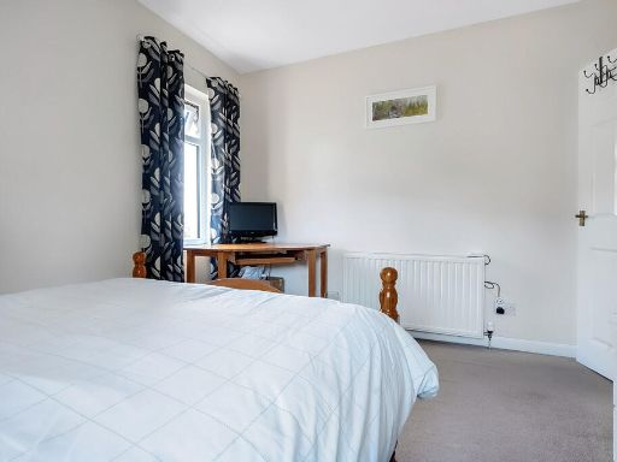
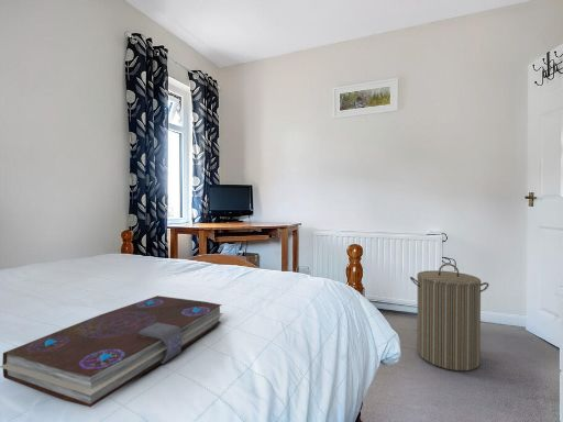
+ laundry hamper [409,263,490,371]
+ book [0,295,224,408]
